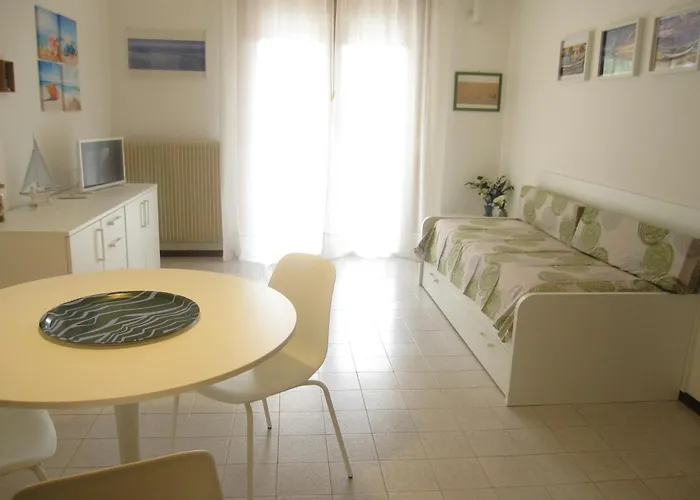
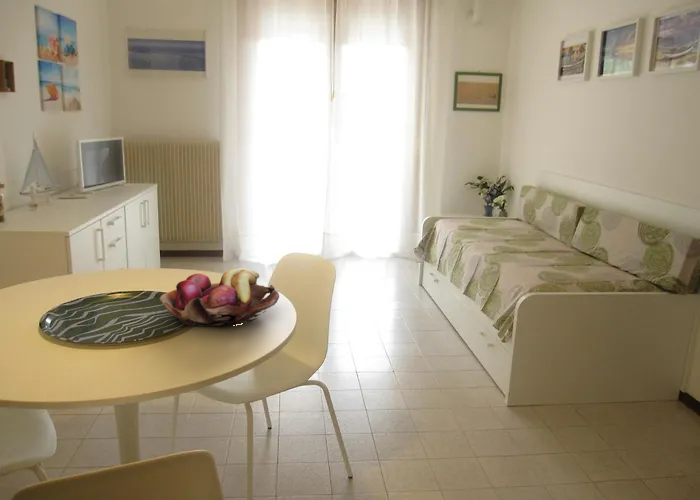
+ fruit basket [159,267,280,328]
